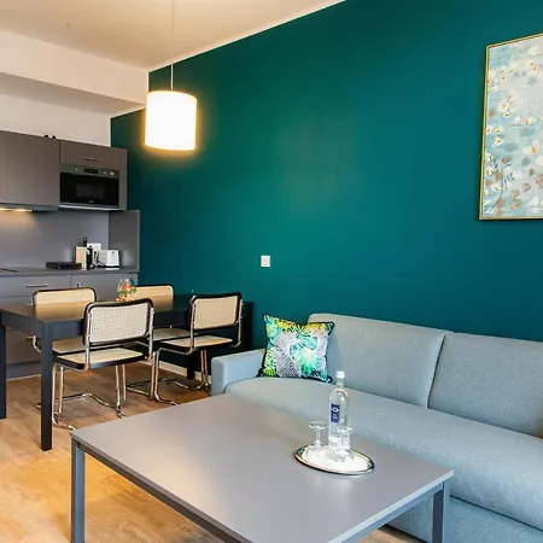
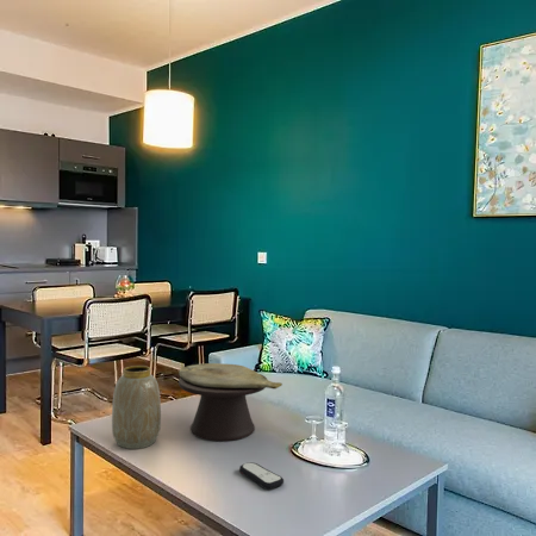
+ decorative bowl [177,362,283,442]
+ vase [111,364,162,450]
+ remote control [238,461,285,491]
